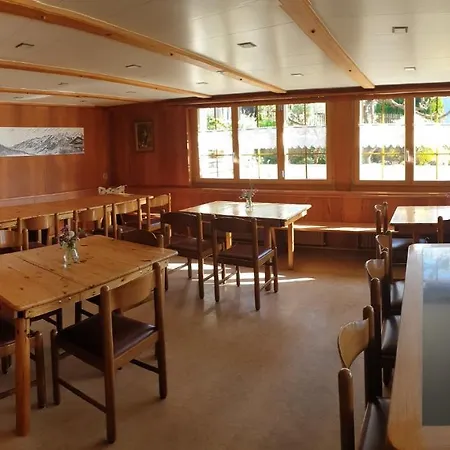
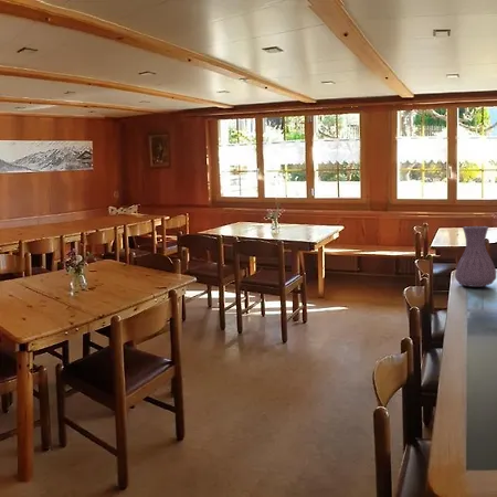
+ vase [454,225,497,288]
